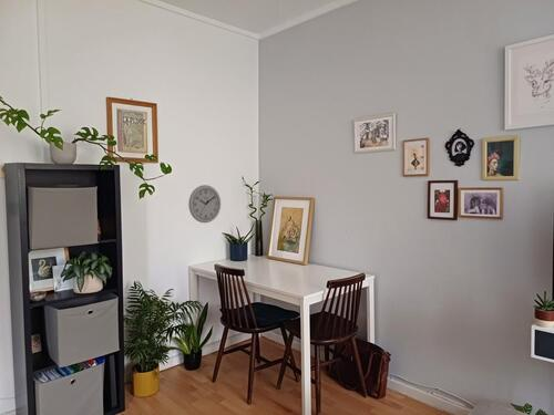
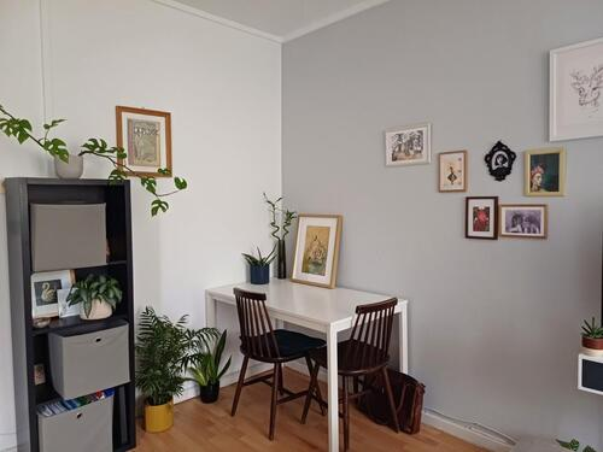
- wall clock [187,184,222,224]
